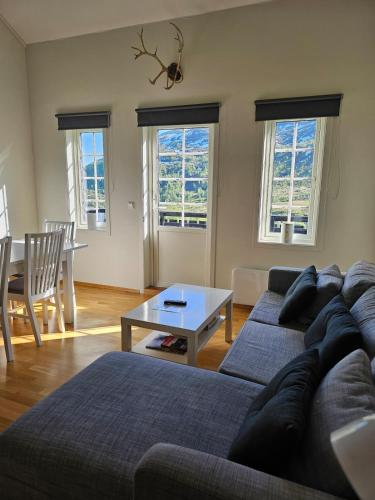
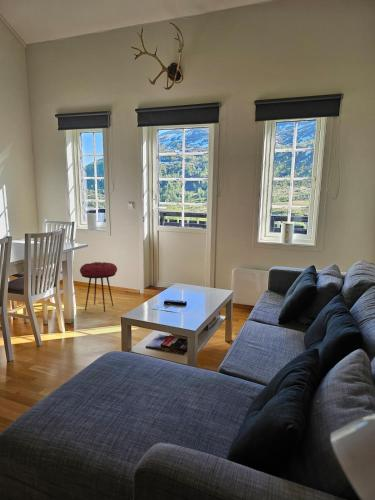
+ stool [79,261,118,313]
